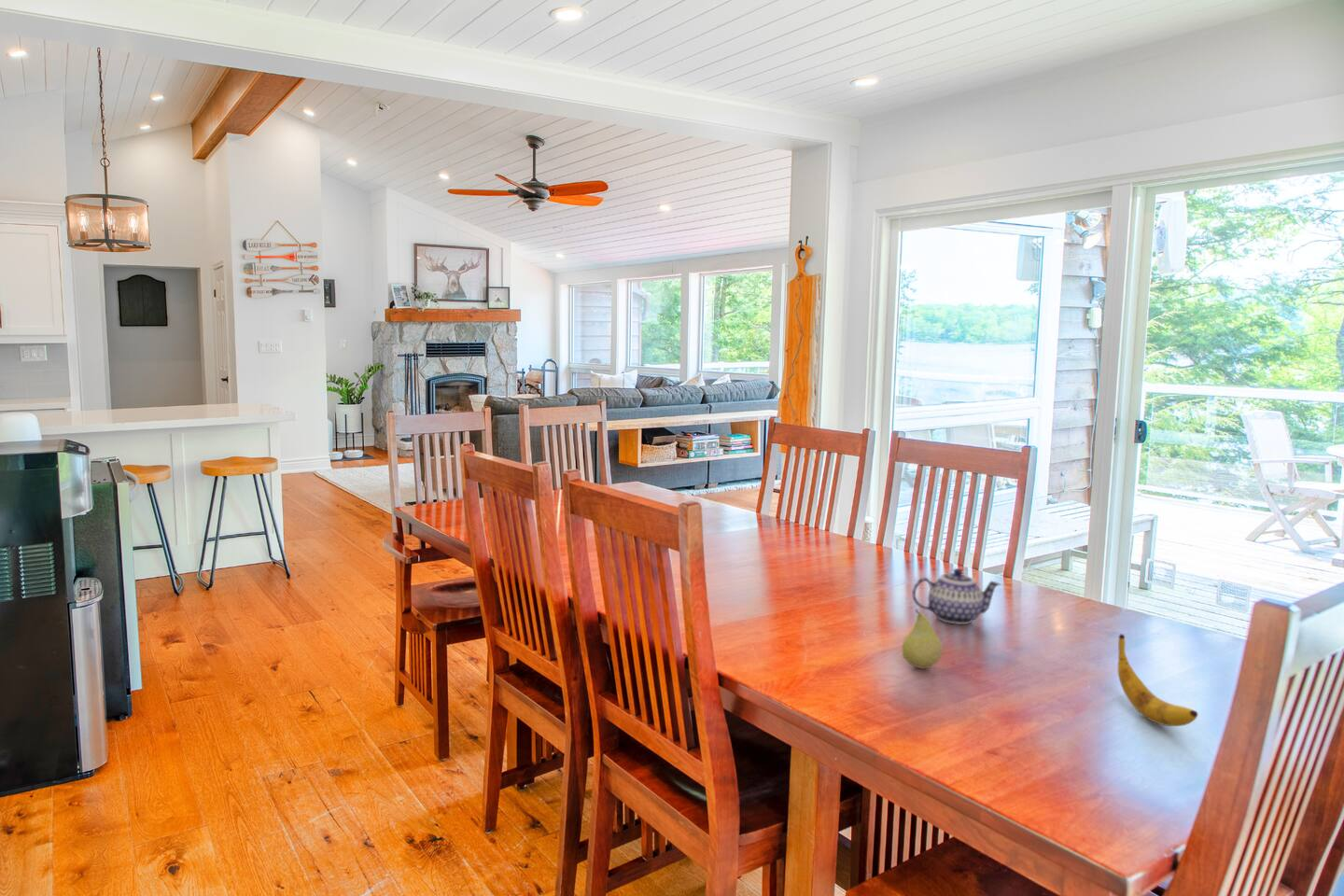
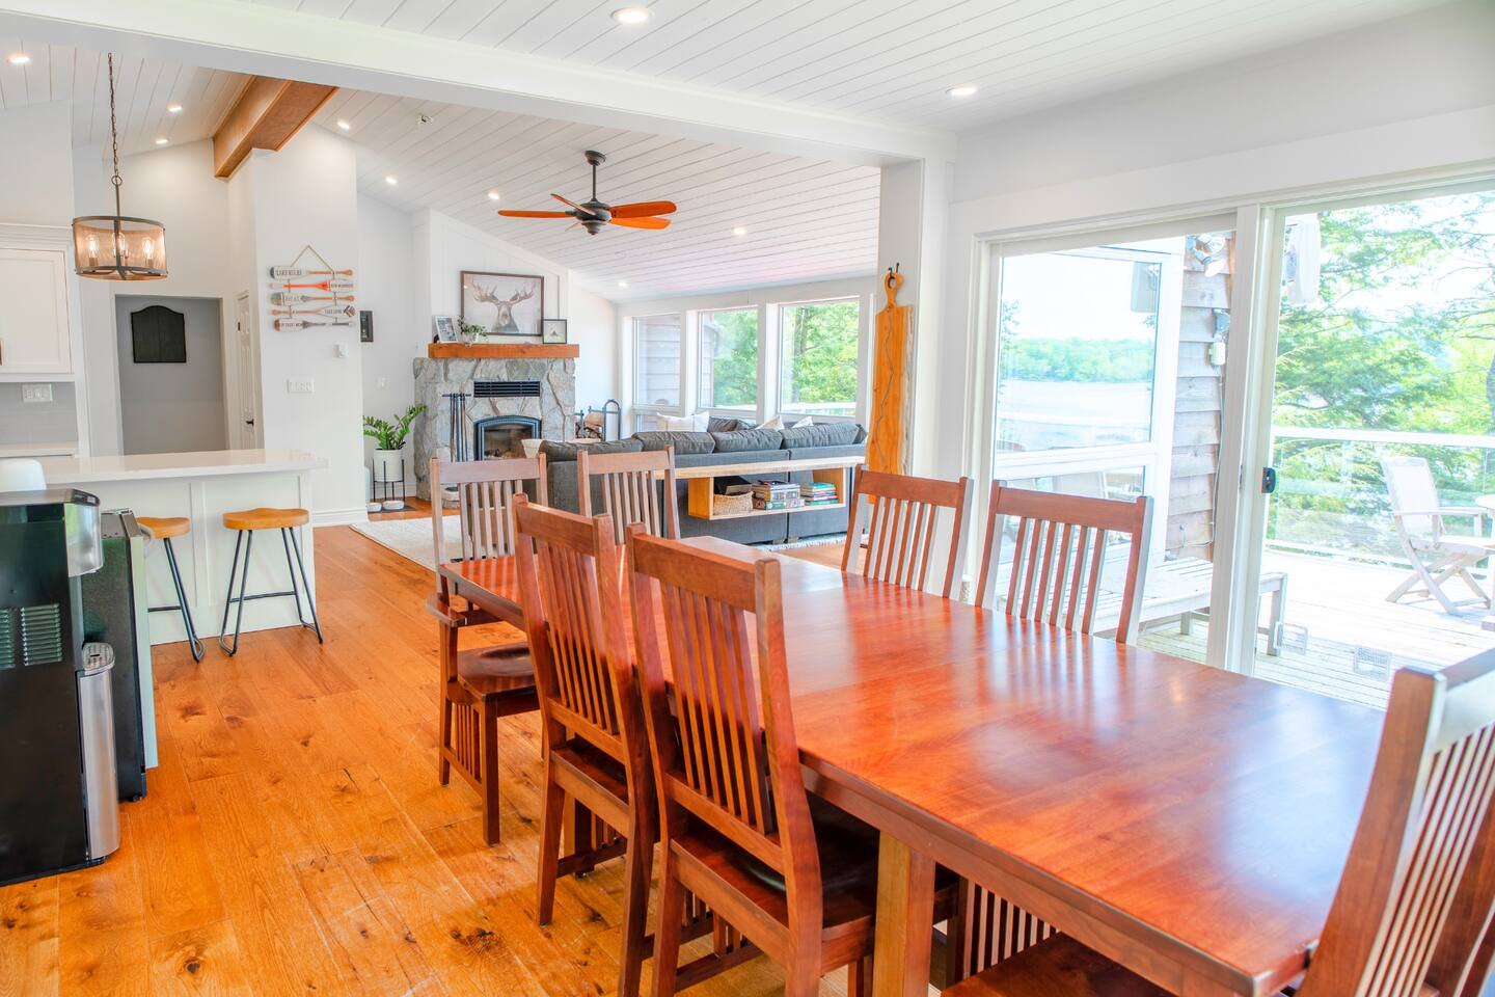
- banana [1117,633,1198,727]
- teapot [911,567,1001,625]
- fruit [901,608,944,670]
